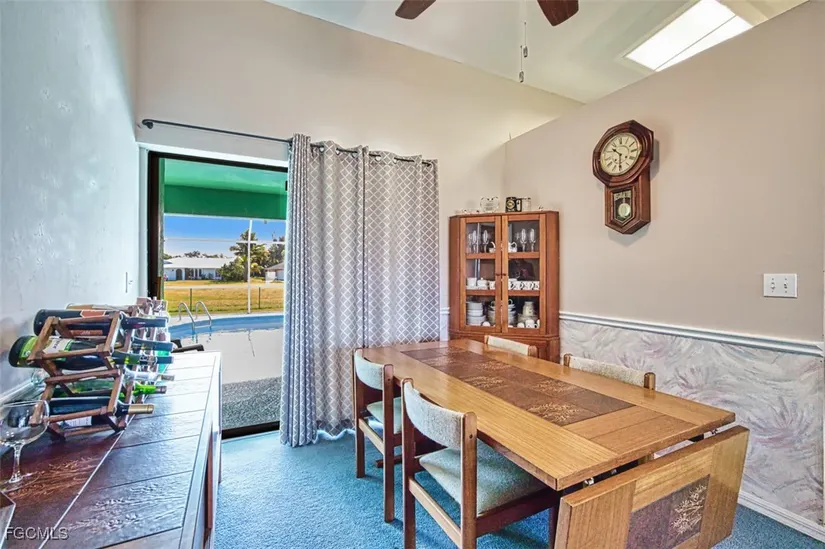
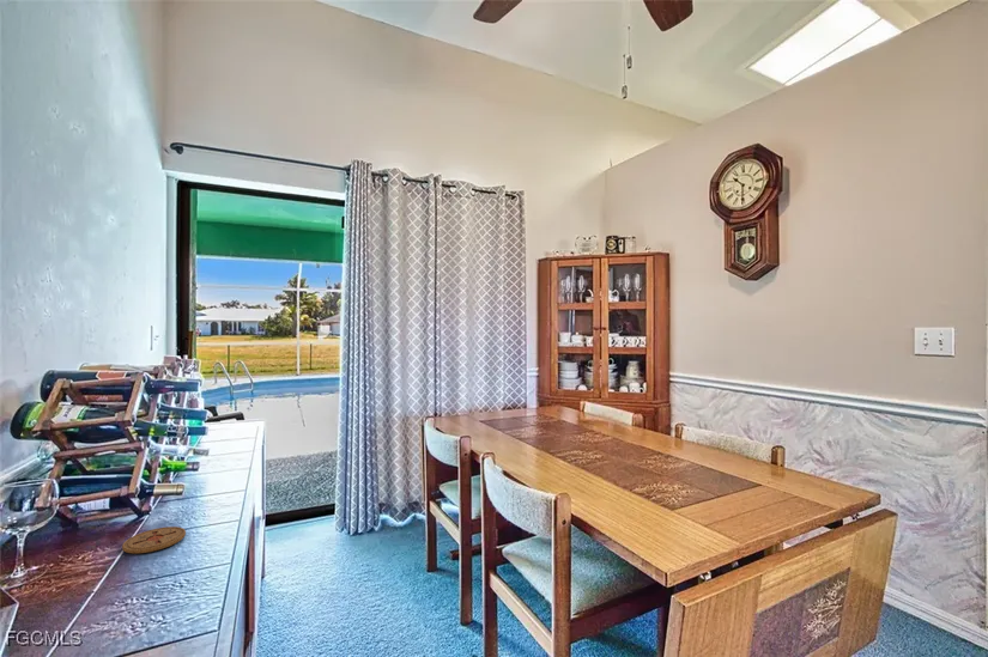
+ coaster [121,525,187,554]
